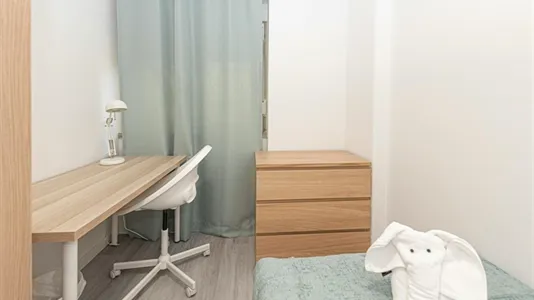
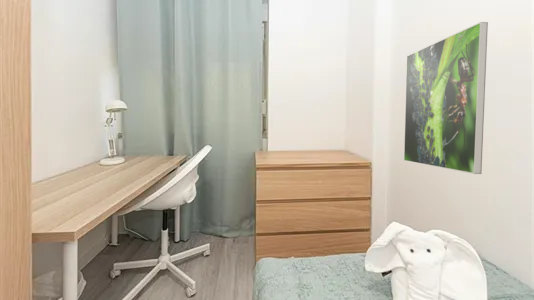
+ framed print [403,21,489,175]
